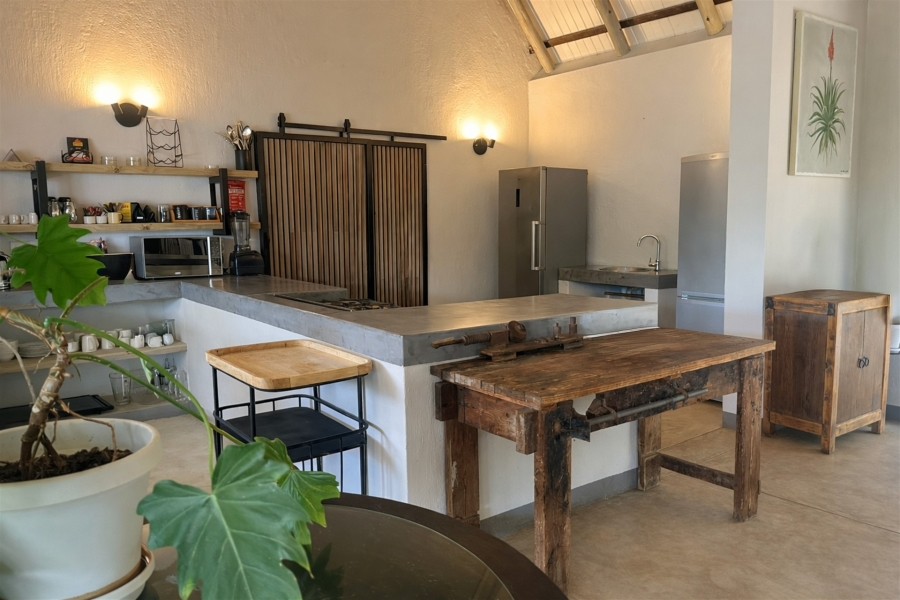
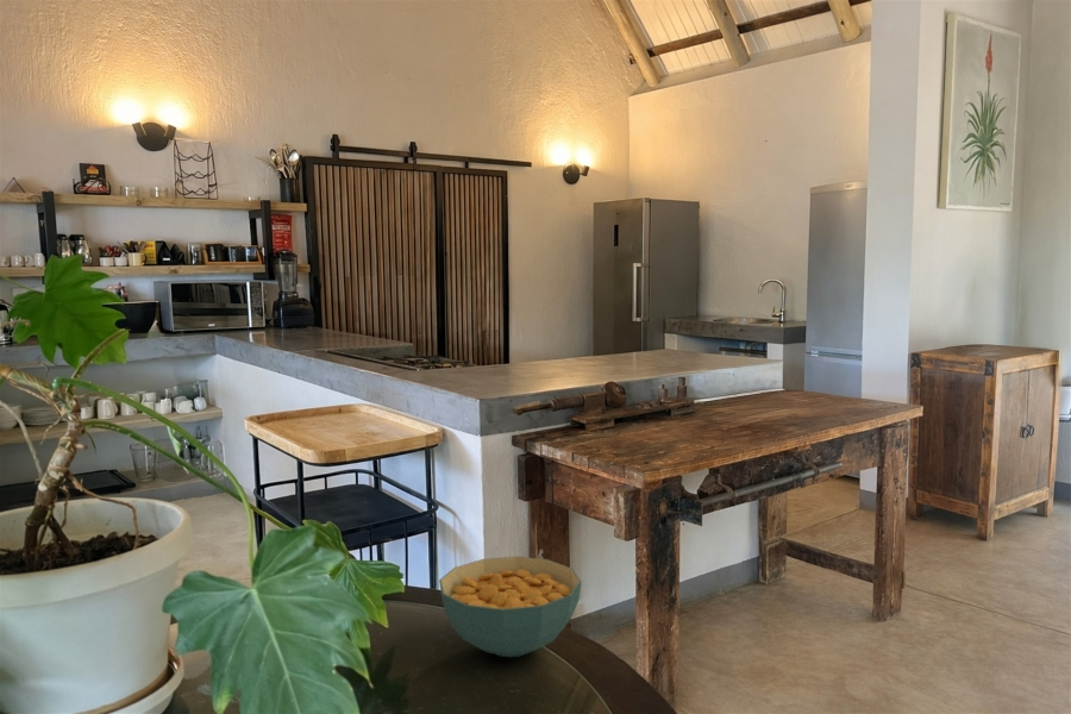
+ cereal bowl [438,556,583,658]
